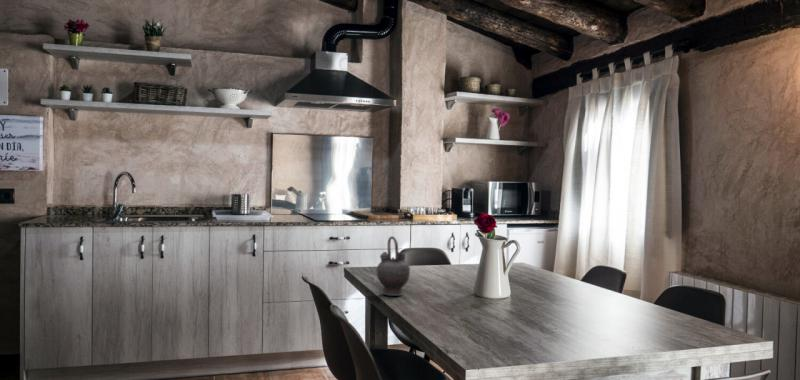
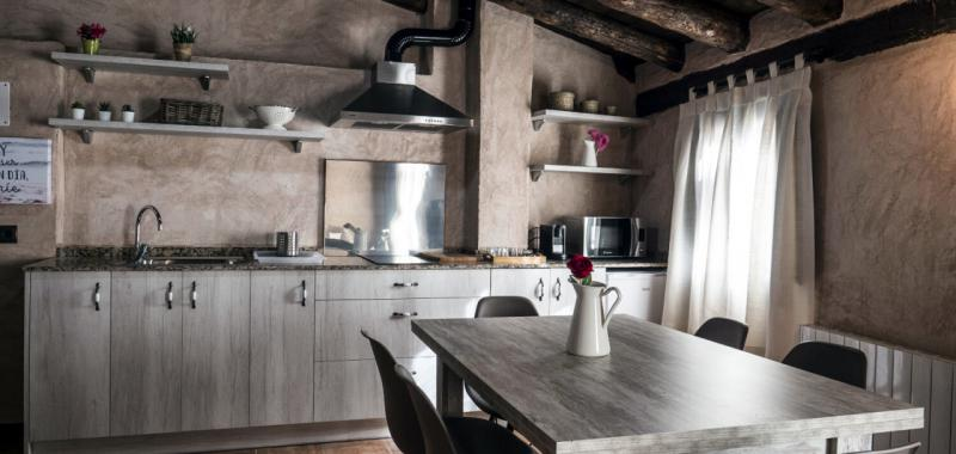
- teapot [376,235,411,297]
